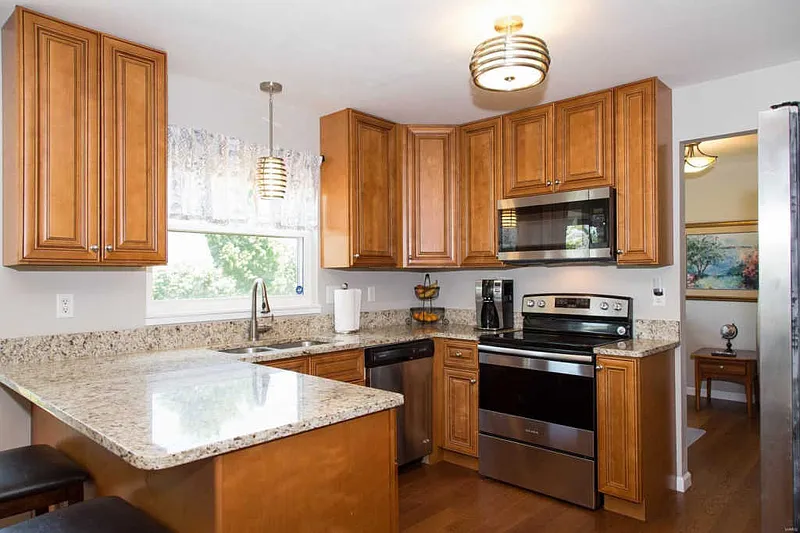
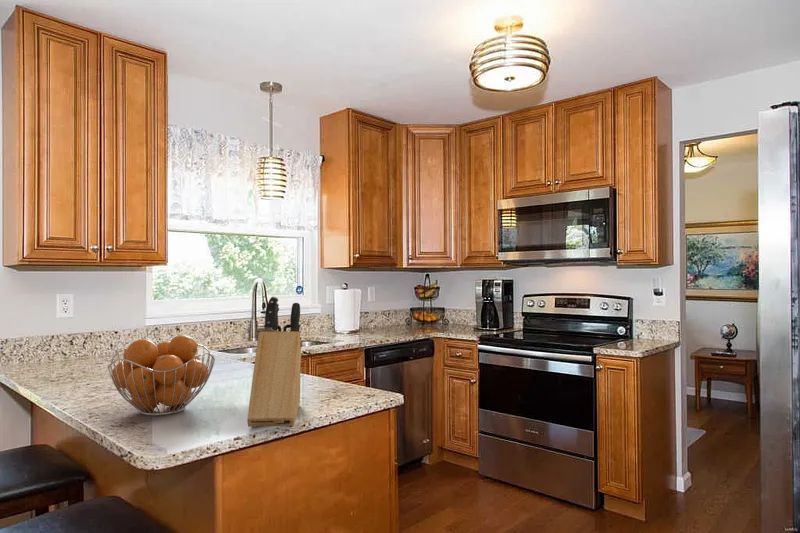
+ fruit basket [106,334,216,417]
+ knife block [246,296,302,428]
